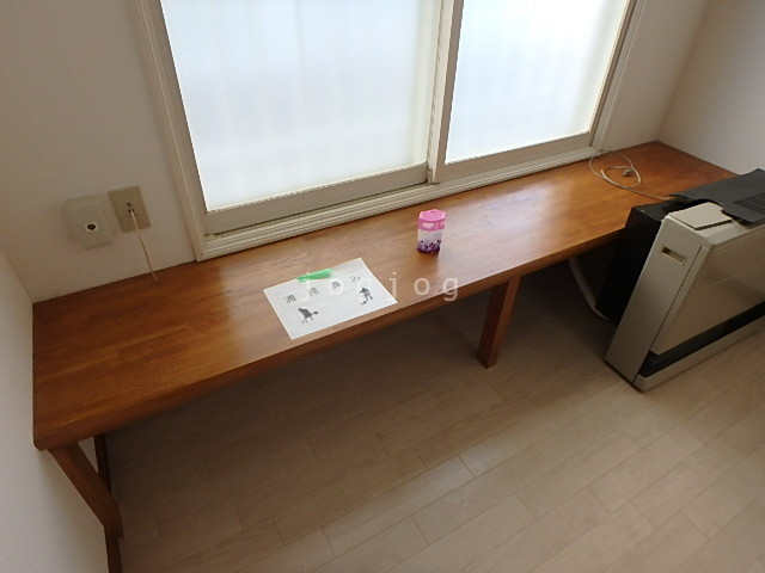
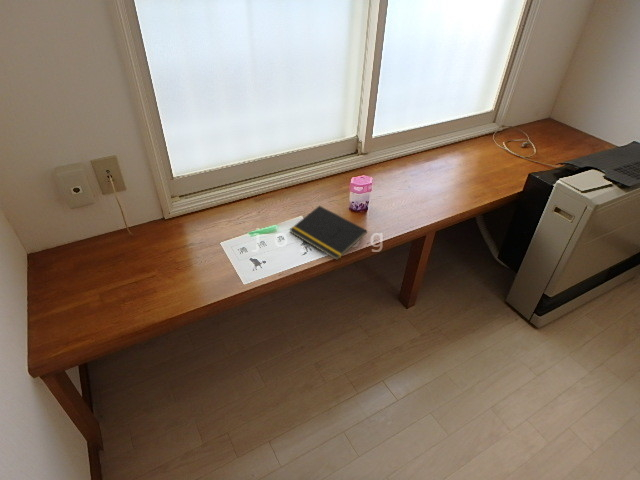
+ notepad [288,205,368,261]
